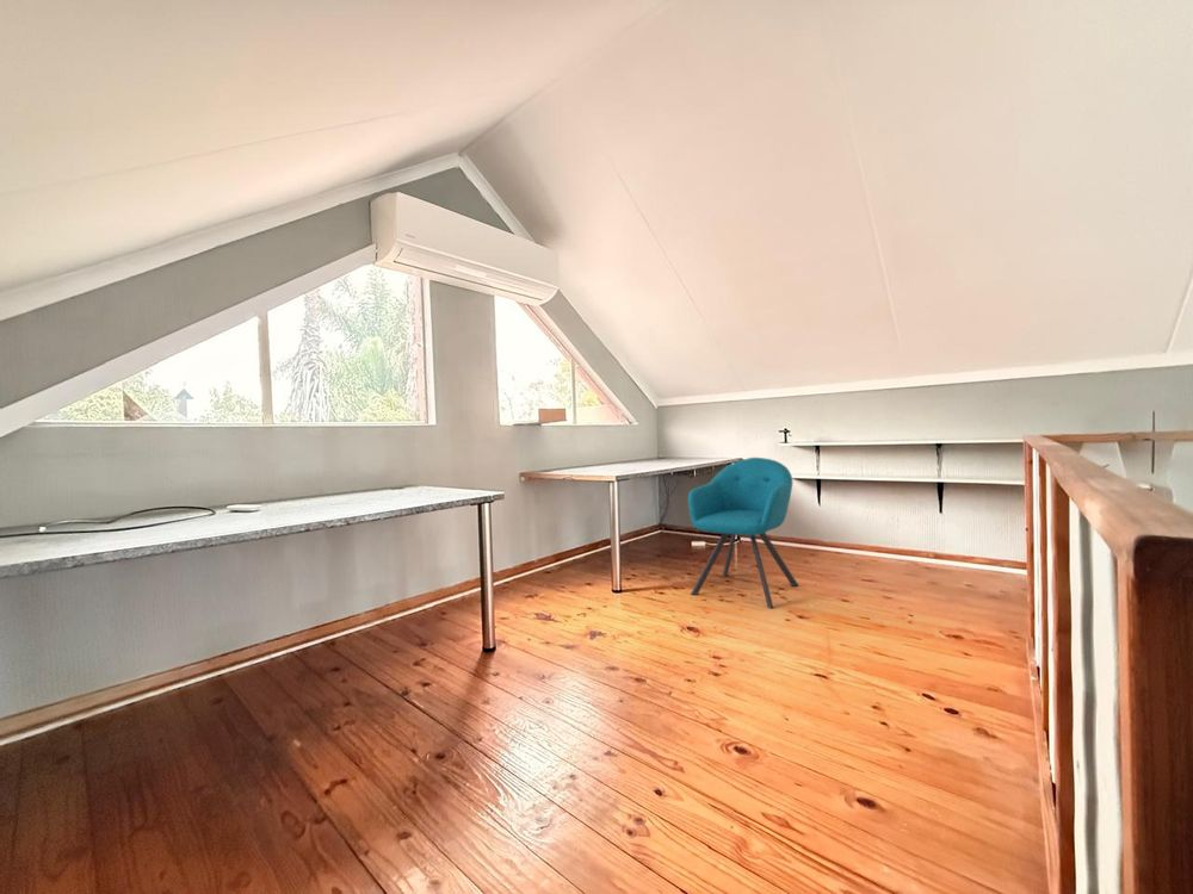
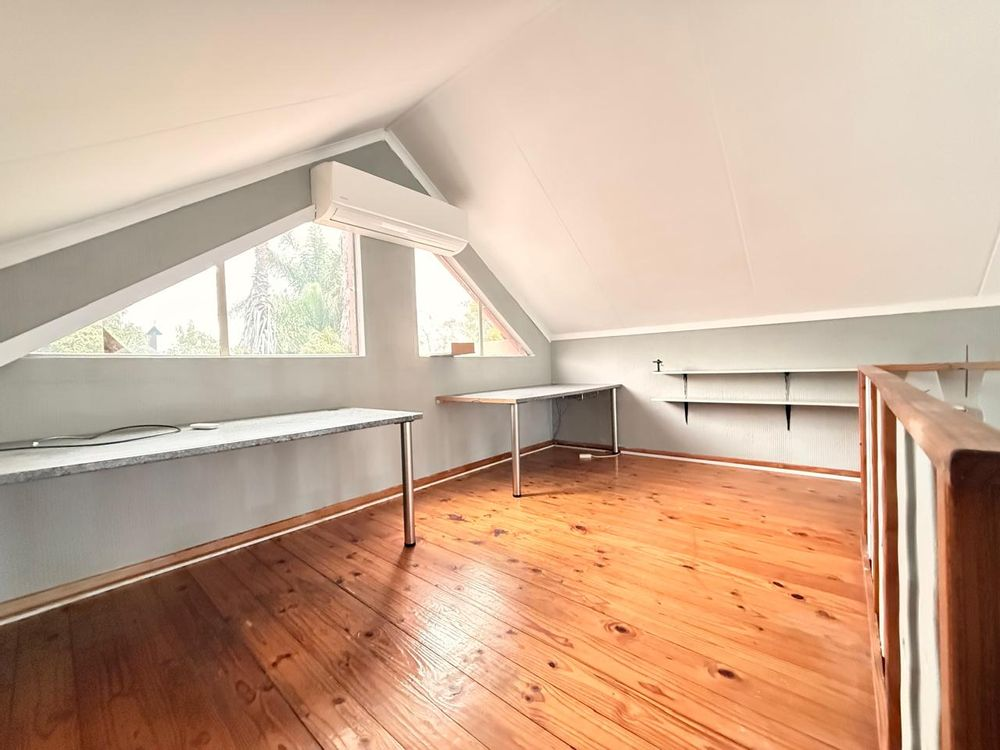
- chair [687,457,799,609]
